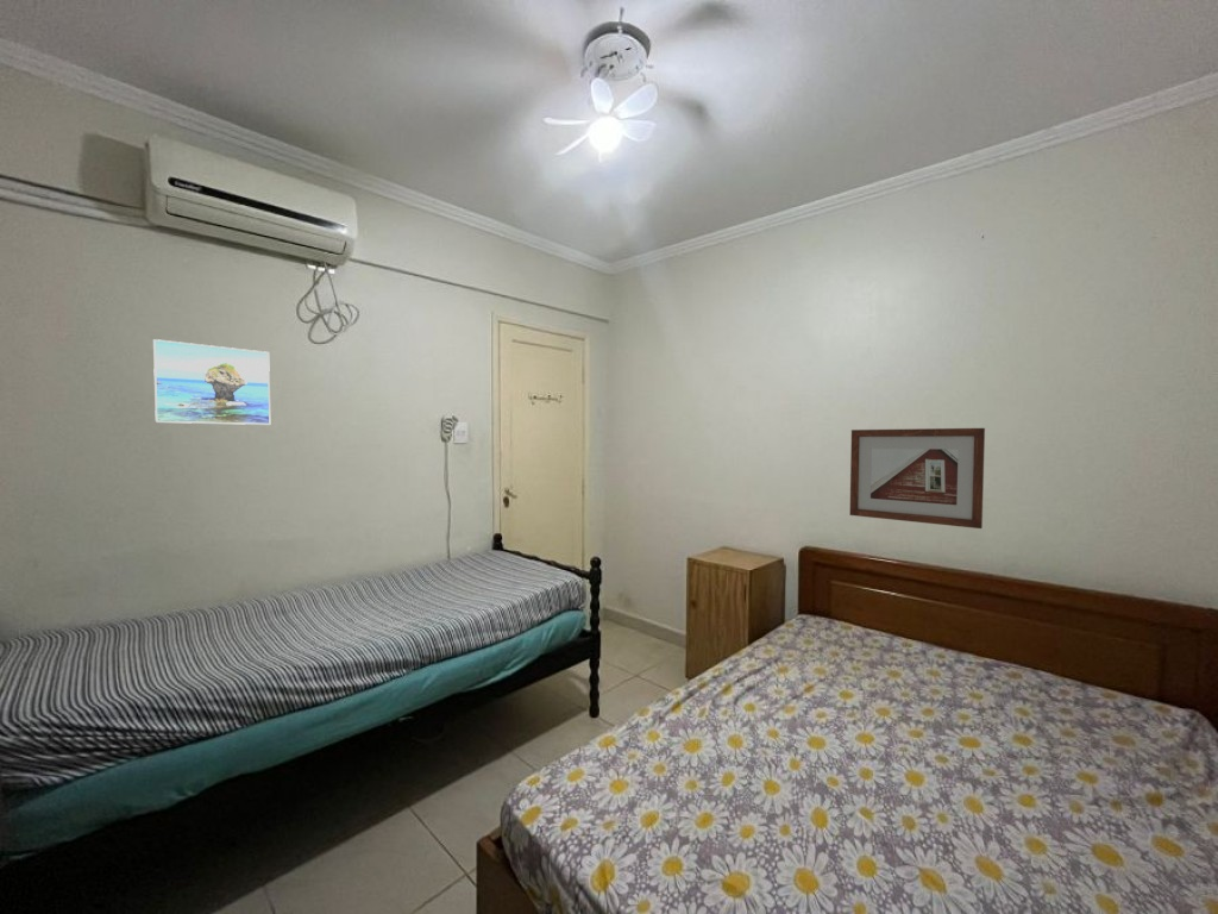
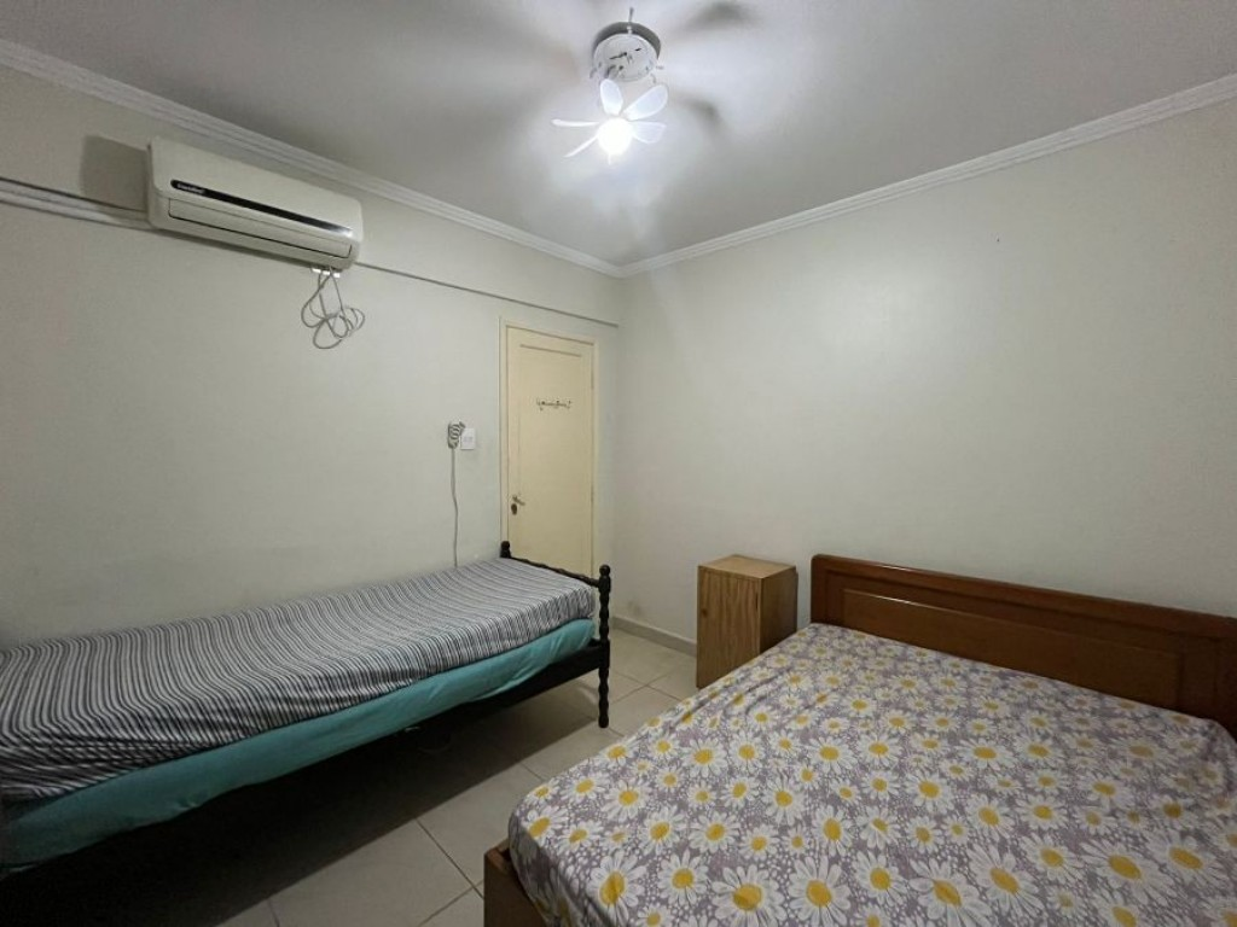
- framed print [152,338,271,426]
- picture frame [849,427,986,530]
